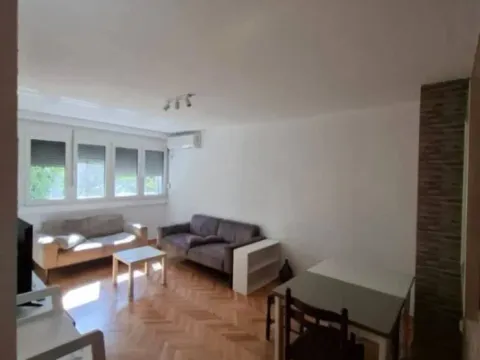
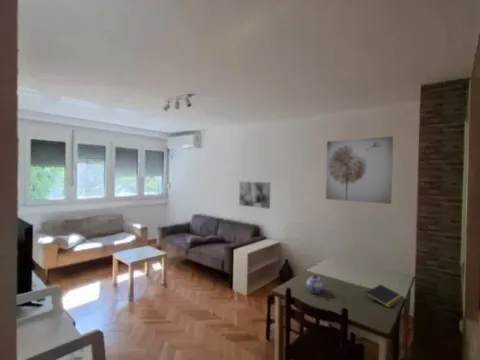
+ wall art [325,135,394,205]
+ wall art [238,180,271,210]
+ notepad [364,283,405,309]
+ teapot [306,274,324,294]
